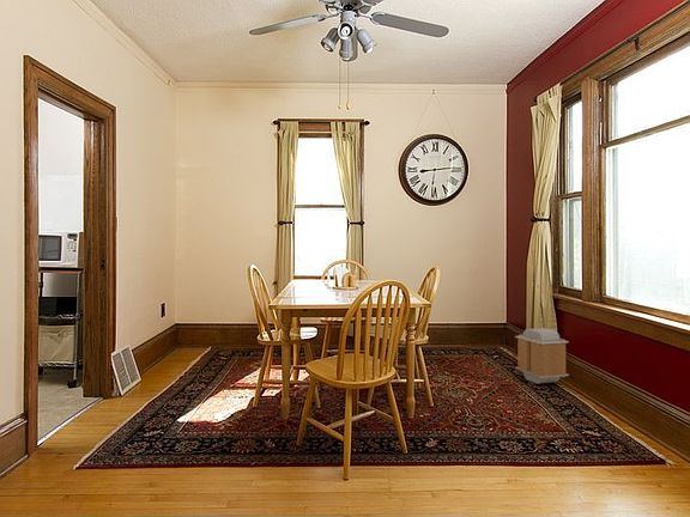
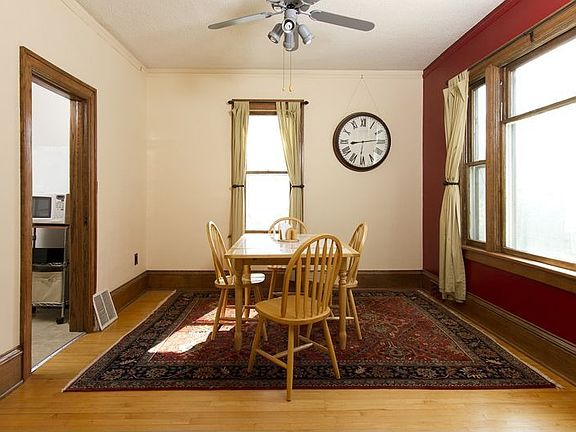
- air purifier [514,327,570,384]
